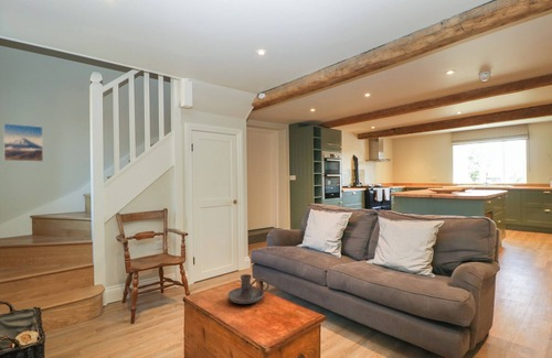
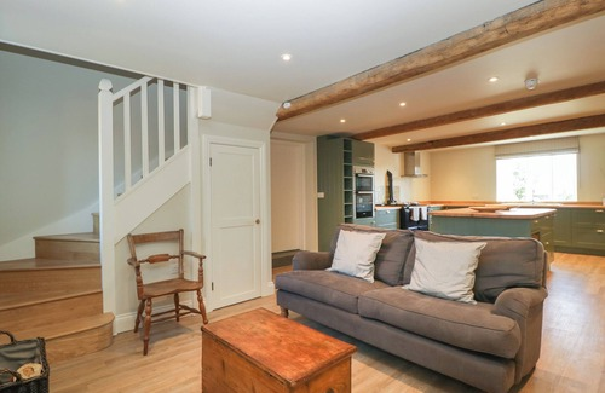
- candle holder [227,273,270,305]
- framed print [2,122,44,163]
